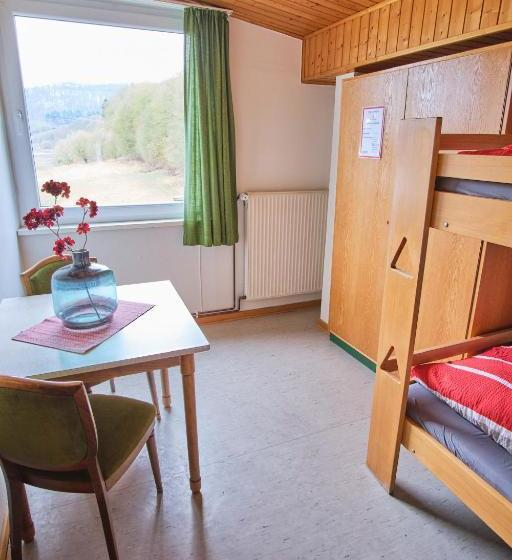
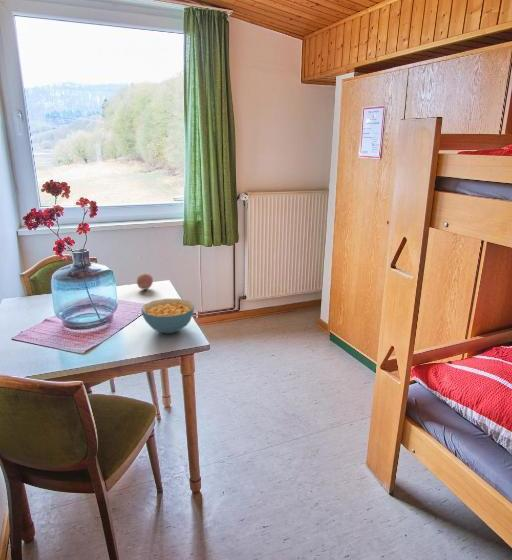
+ apple [136,272,154,291]
+ cereal bowl [140,298,195,334]
